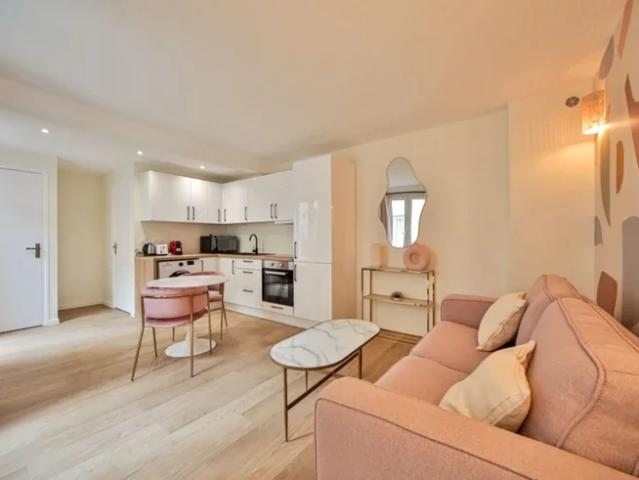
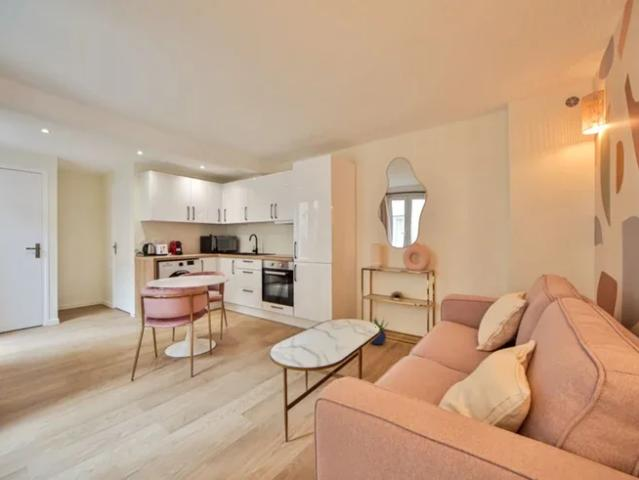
+ potted plant [368,314,390,346]
